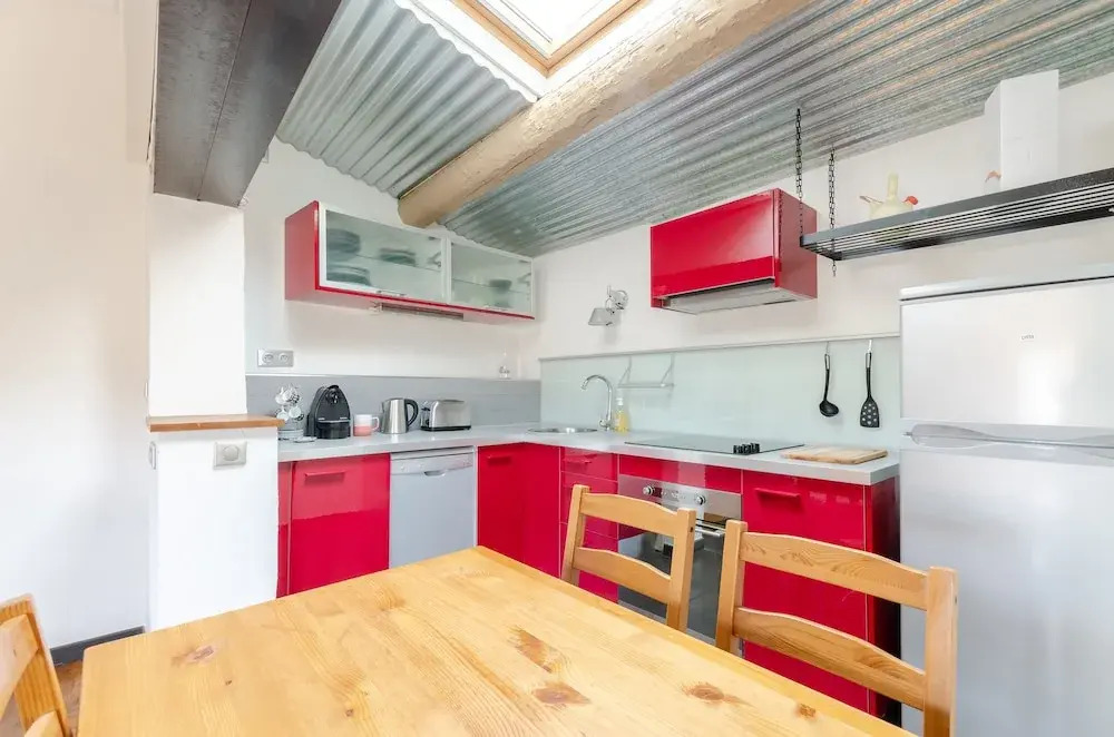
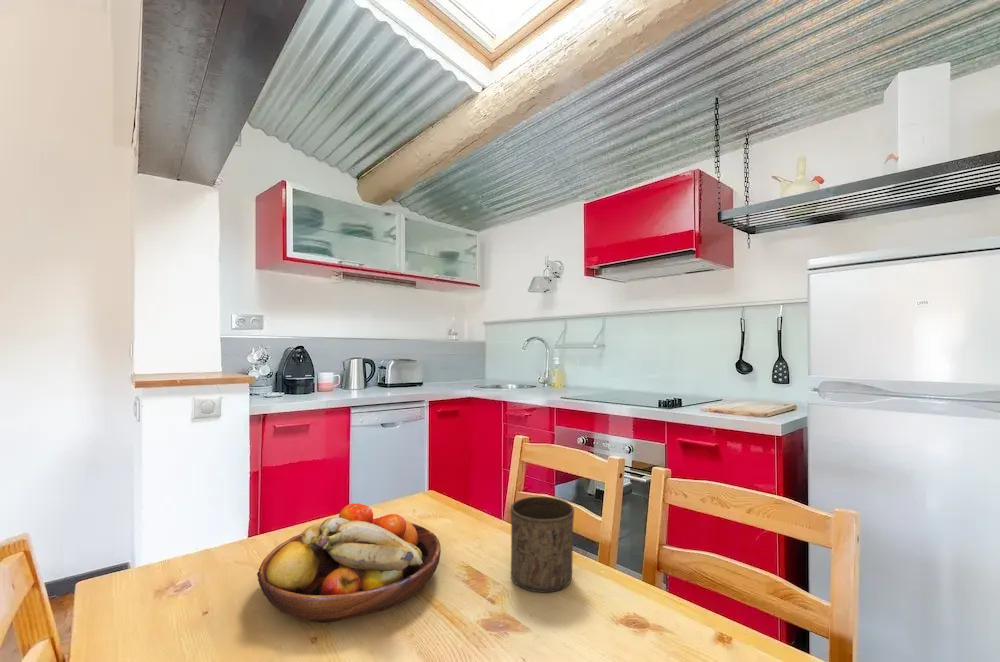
+ cup [510,496,575,593]
+ fruit bowl [256,502,442,623]
